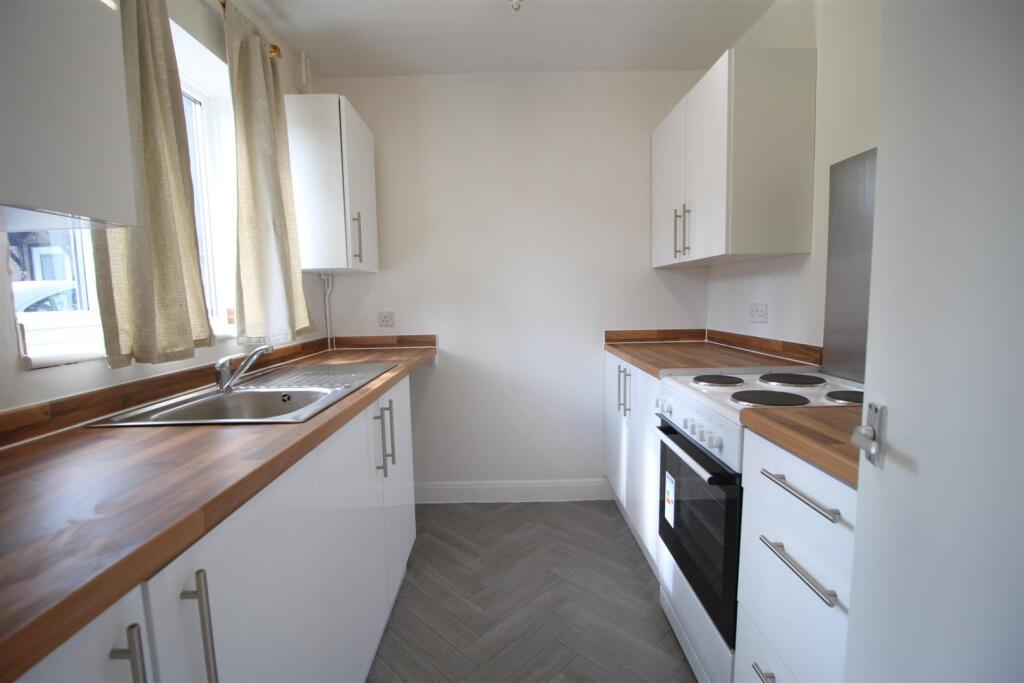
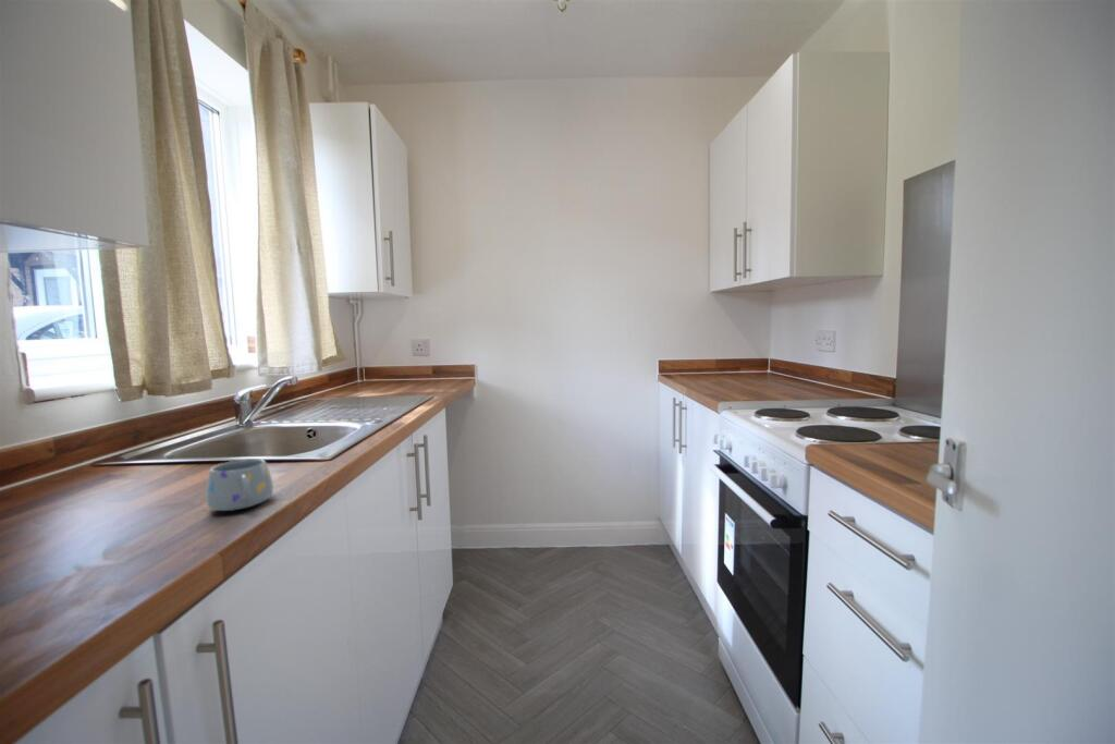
+ mug [205,458,274,512]
